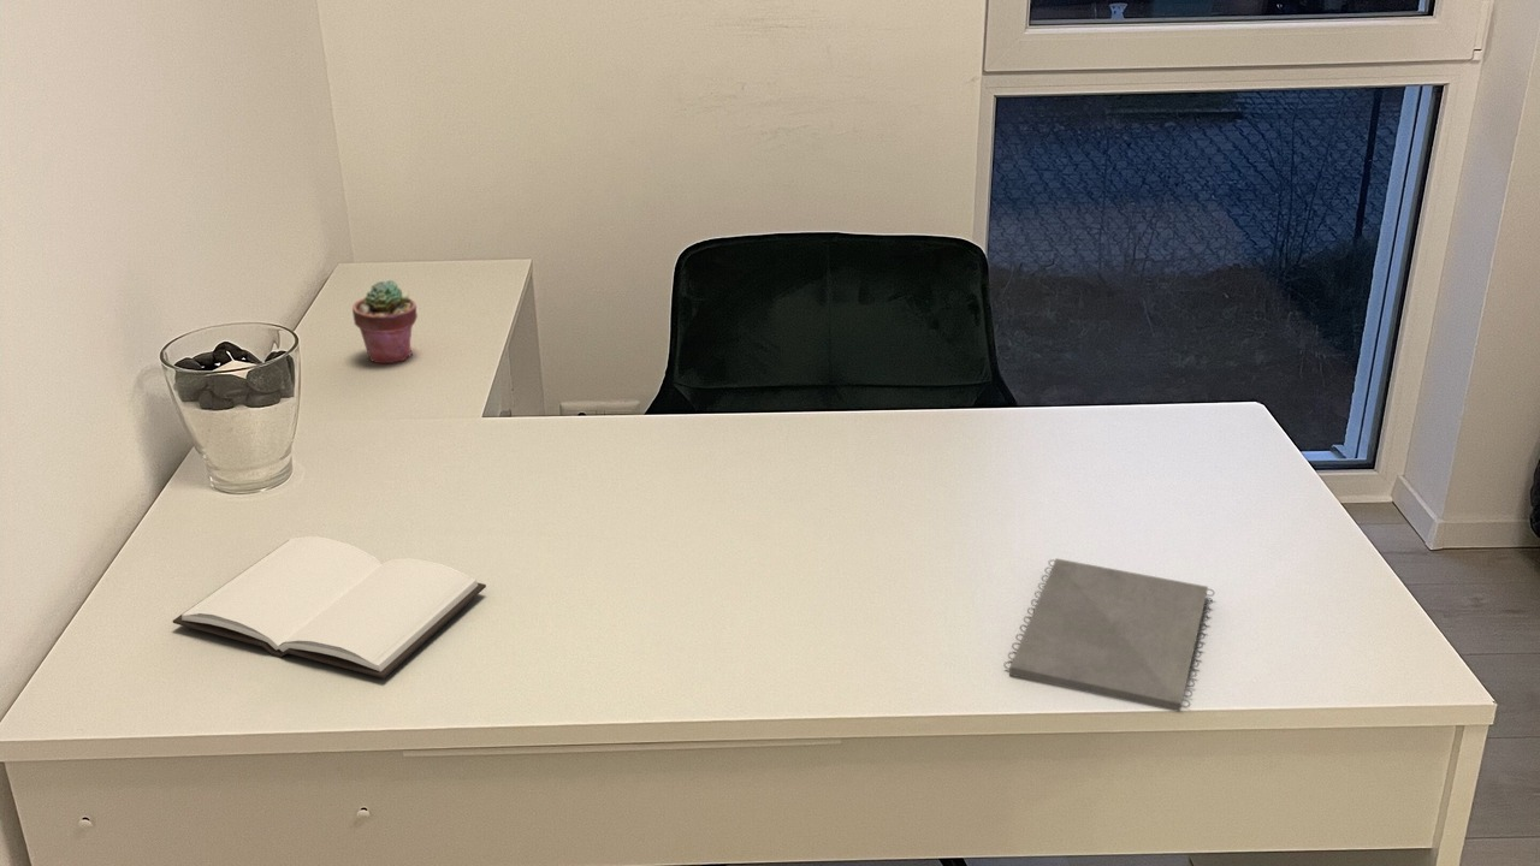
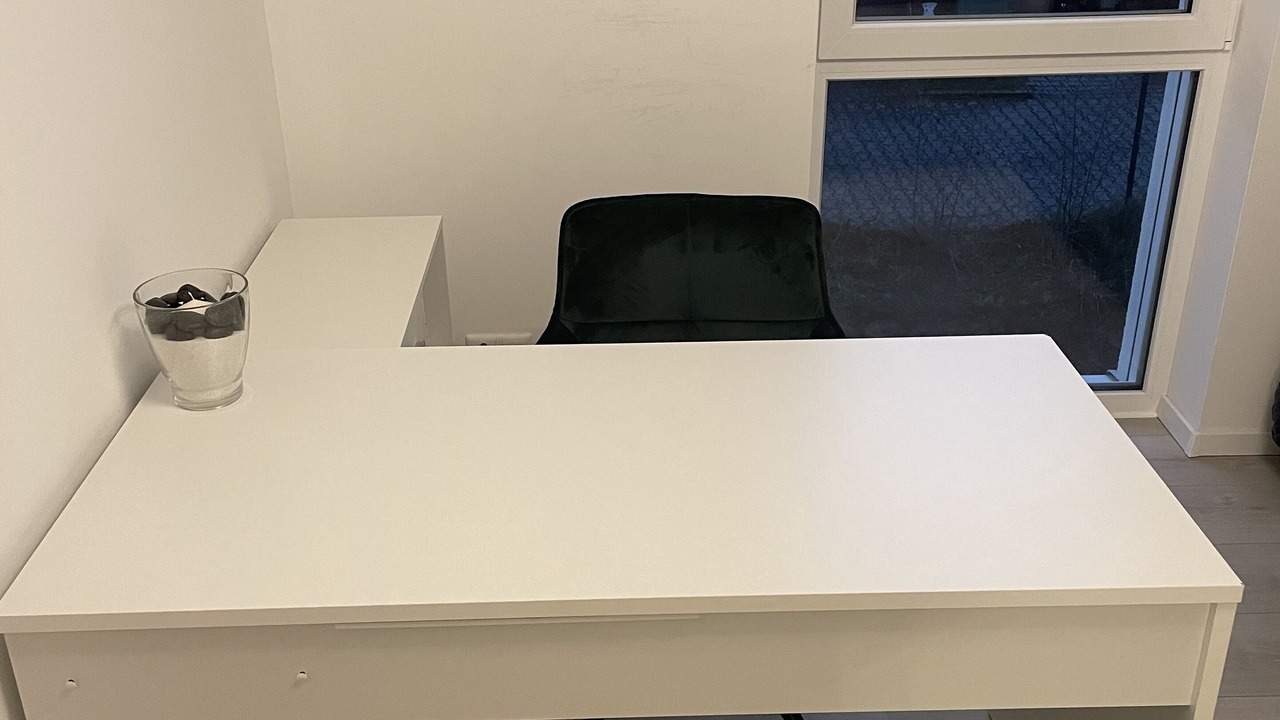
- notepad [1002,557,1215,713]
- book [171,535,487,680]
- potted succulent [351,279,419,366]
